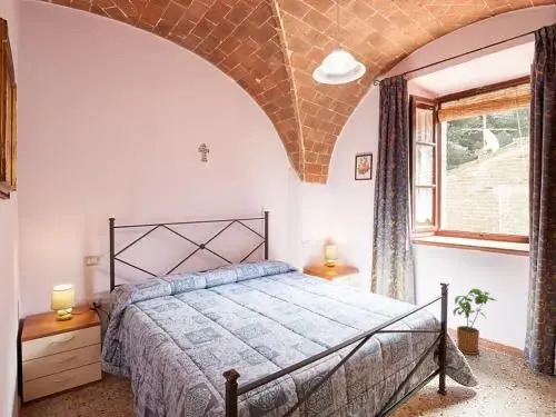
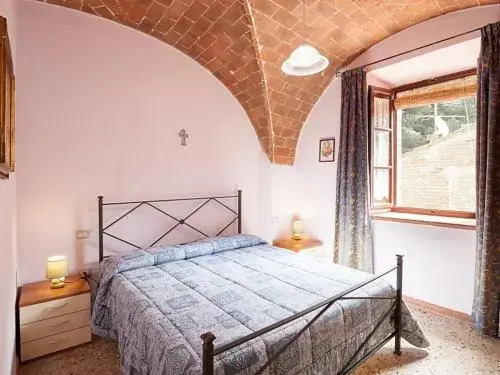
- house plant [453,288,496,356]
